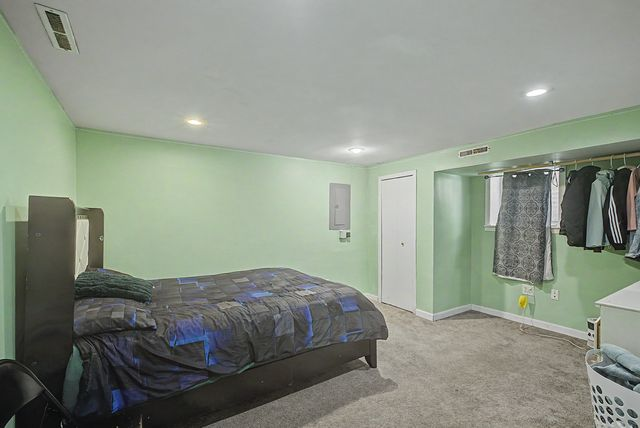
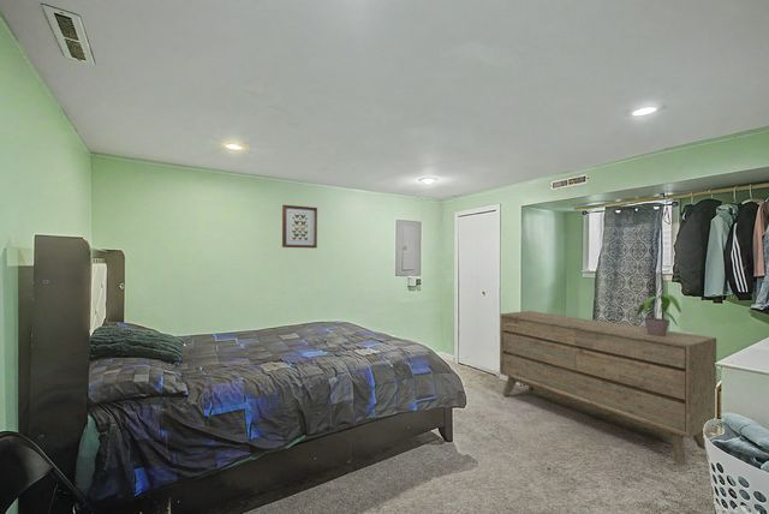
+ dresser [499,310,717,467]
+ wall art [281,204,318,250]
+ potted plant [636,293,682,336]
